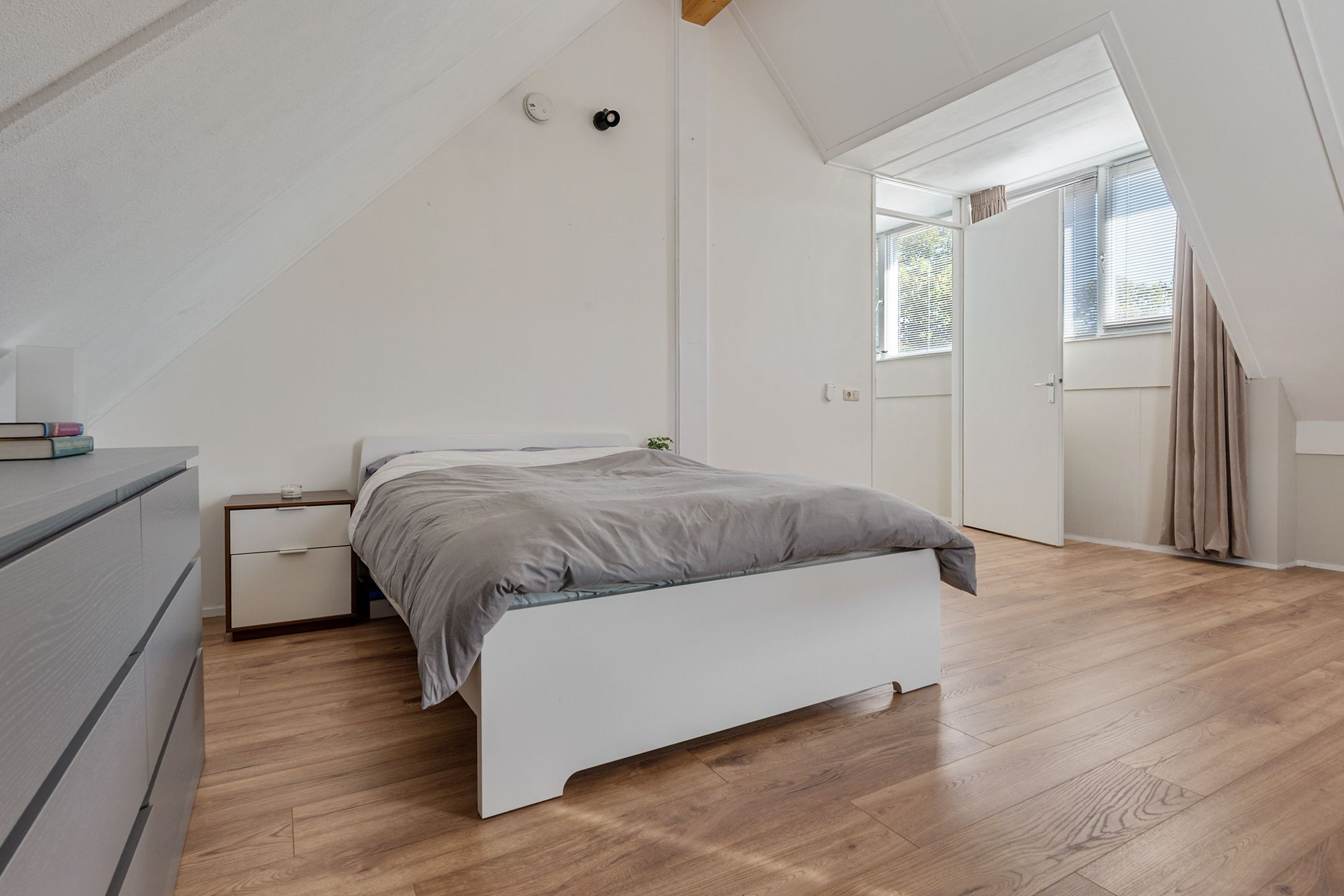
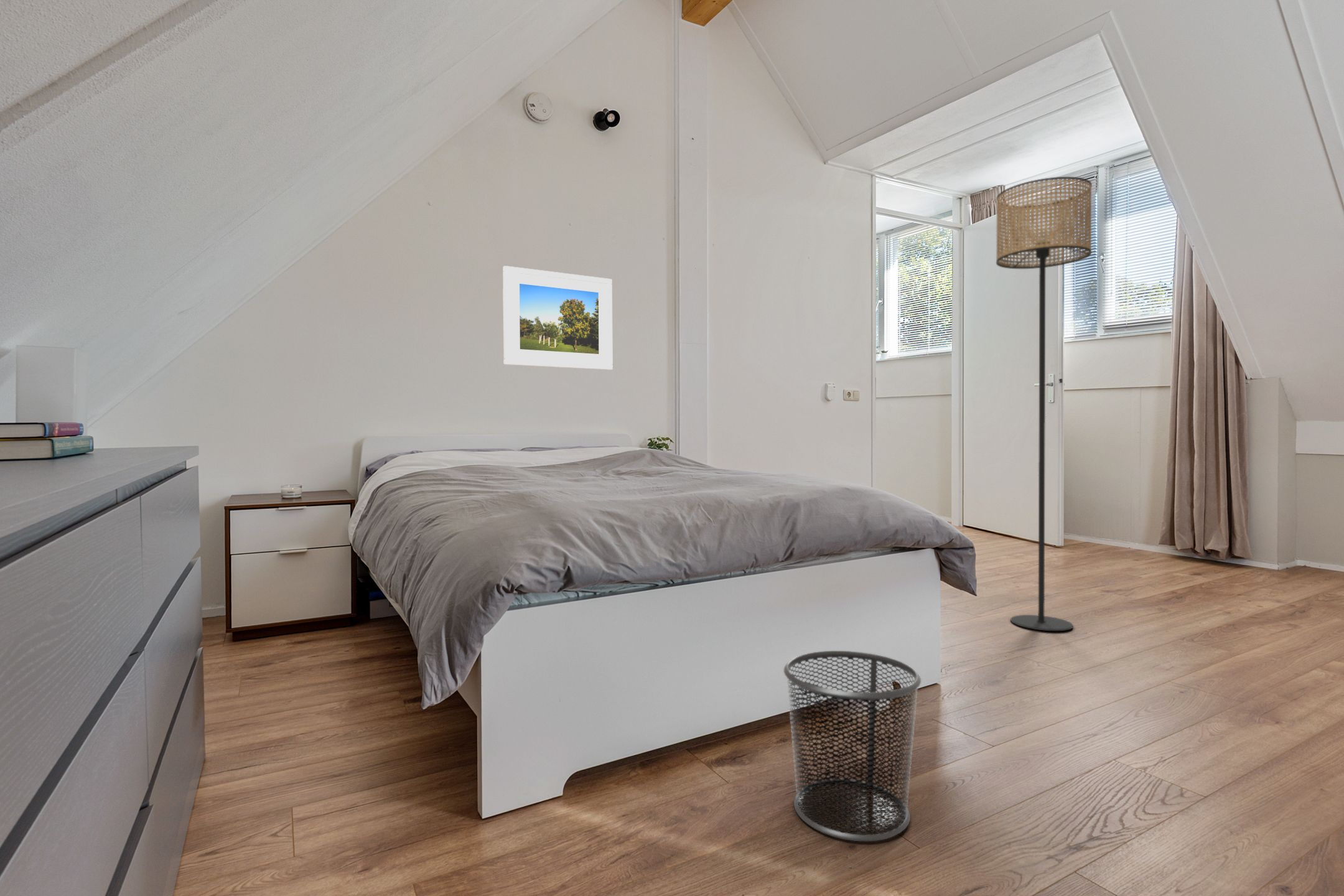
+ floor lamp [996,176,1093,632]
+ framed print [502,265,614,370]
+ waste bin [783,650,922,842]
